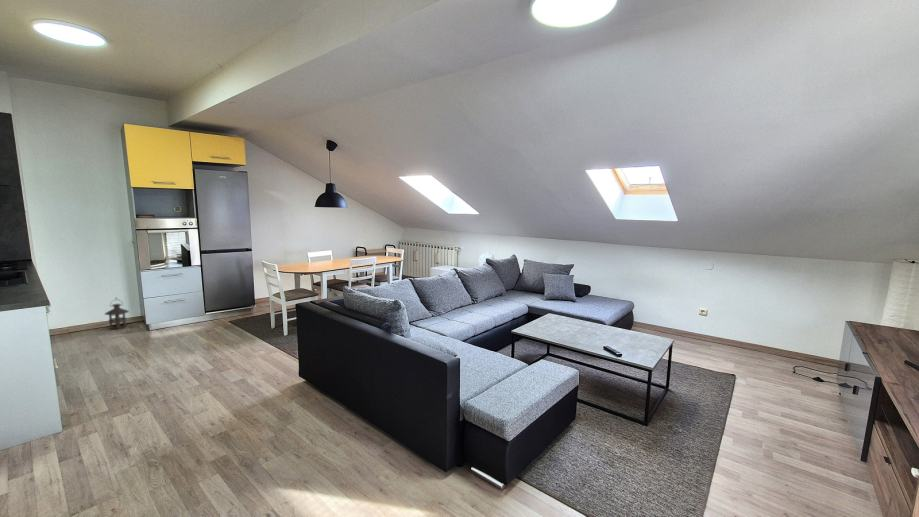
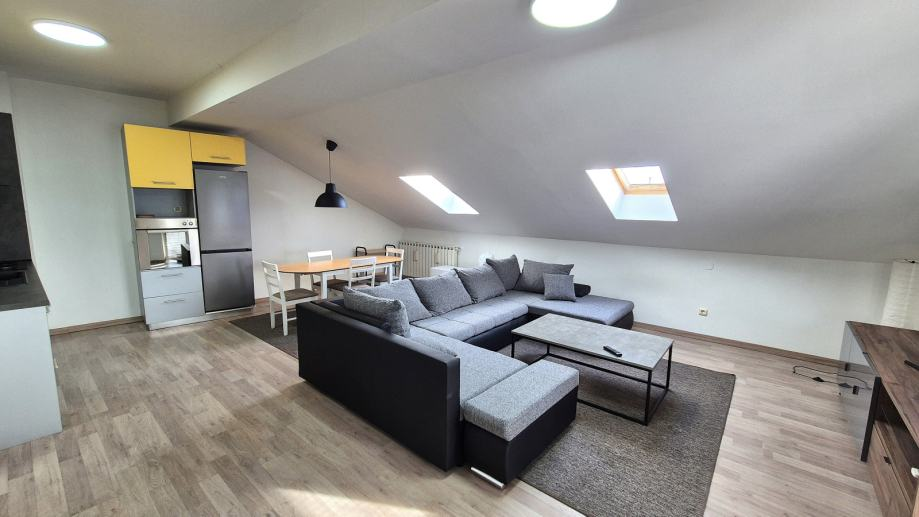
- lantern [104,296,130,330]
